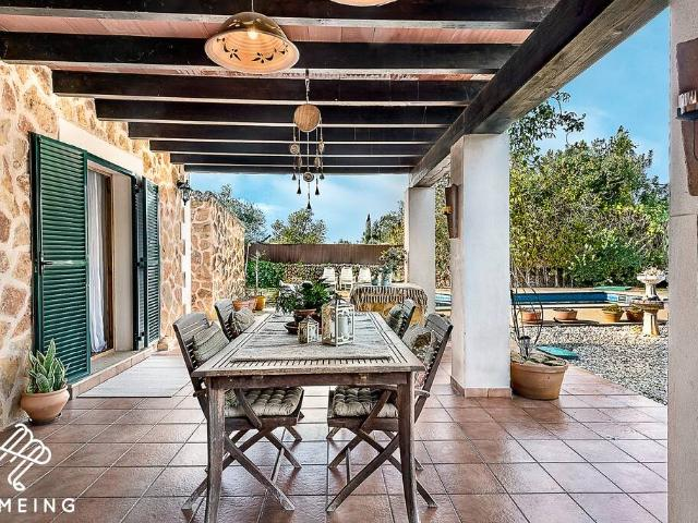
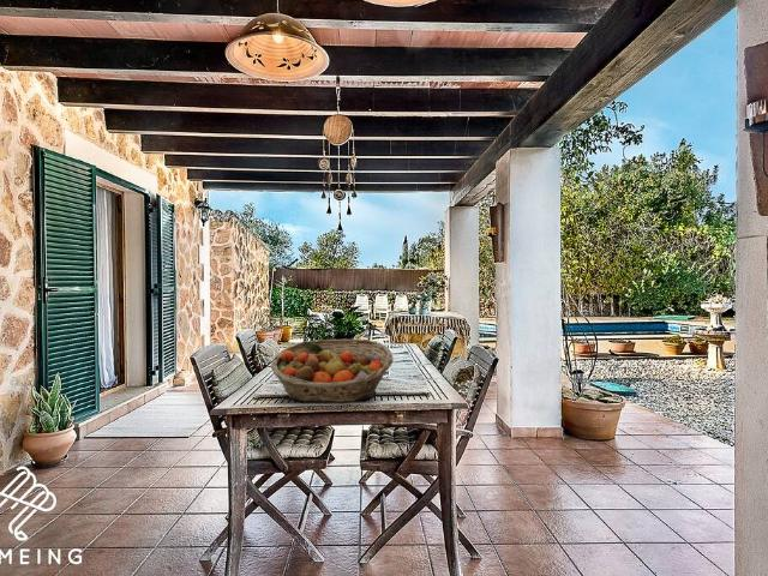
+ fruit basket [270,338,395,403]
